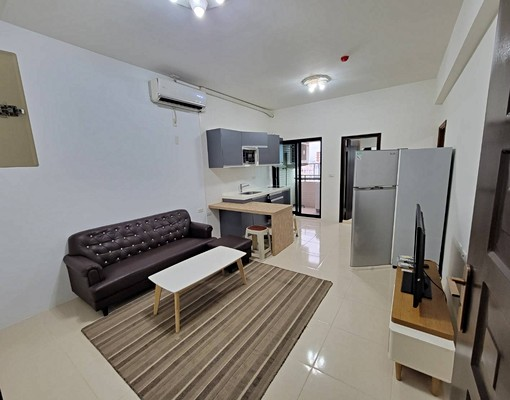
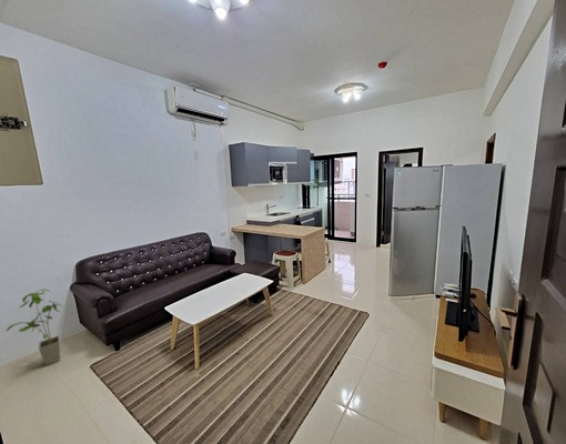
+ house plant [4,289,63,366]
